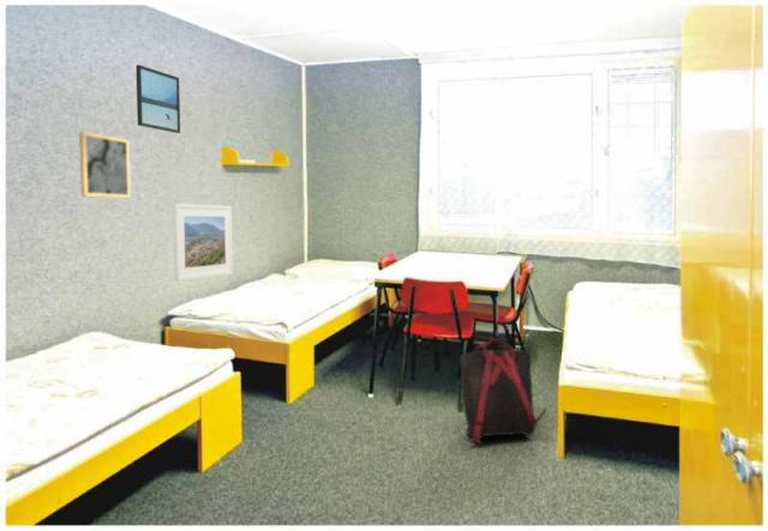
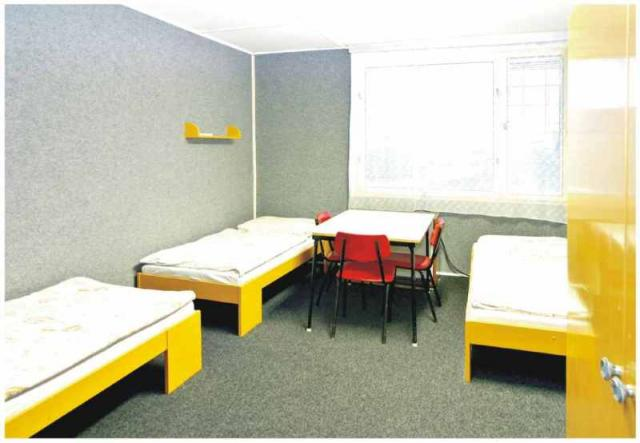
- backpack [458,337,547,445]
- wall art [78,131,132,199]
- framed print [134,64,181,134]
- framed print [172,203,234,283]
